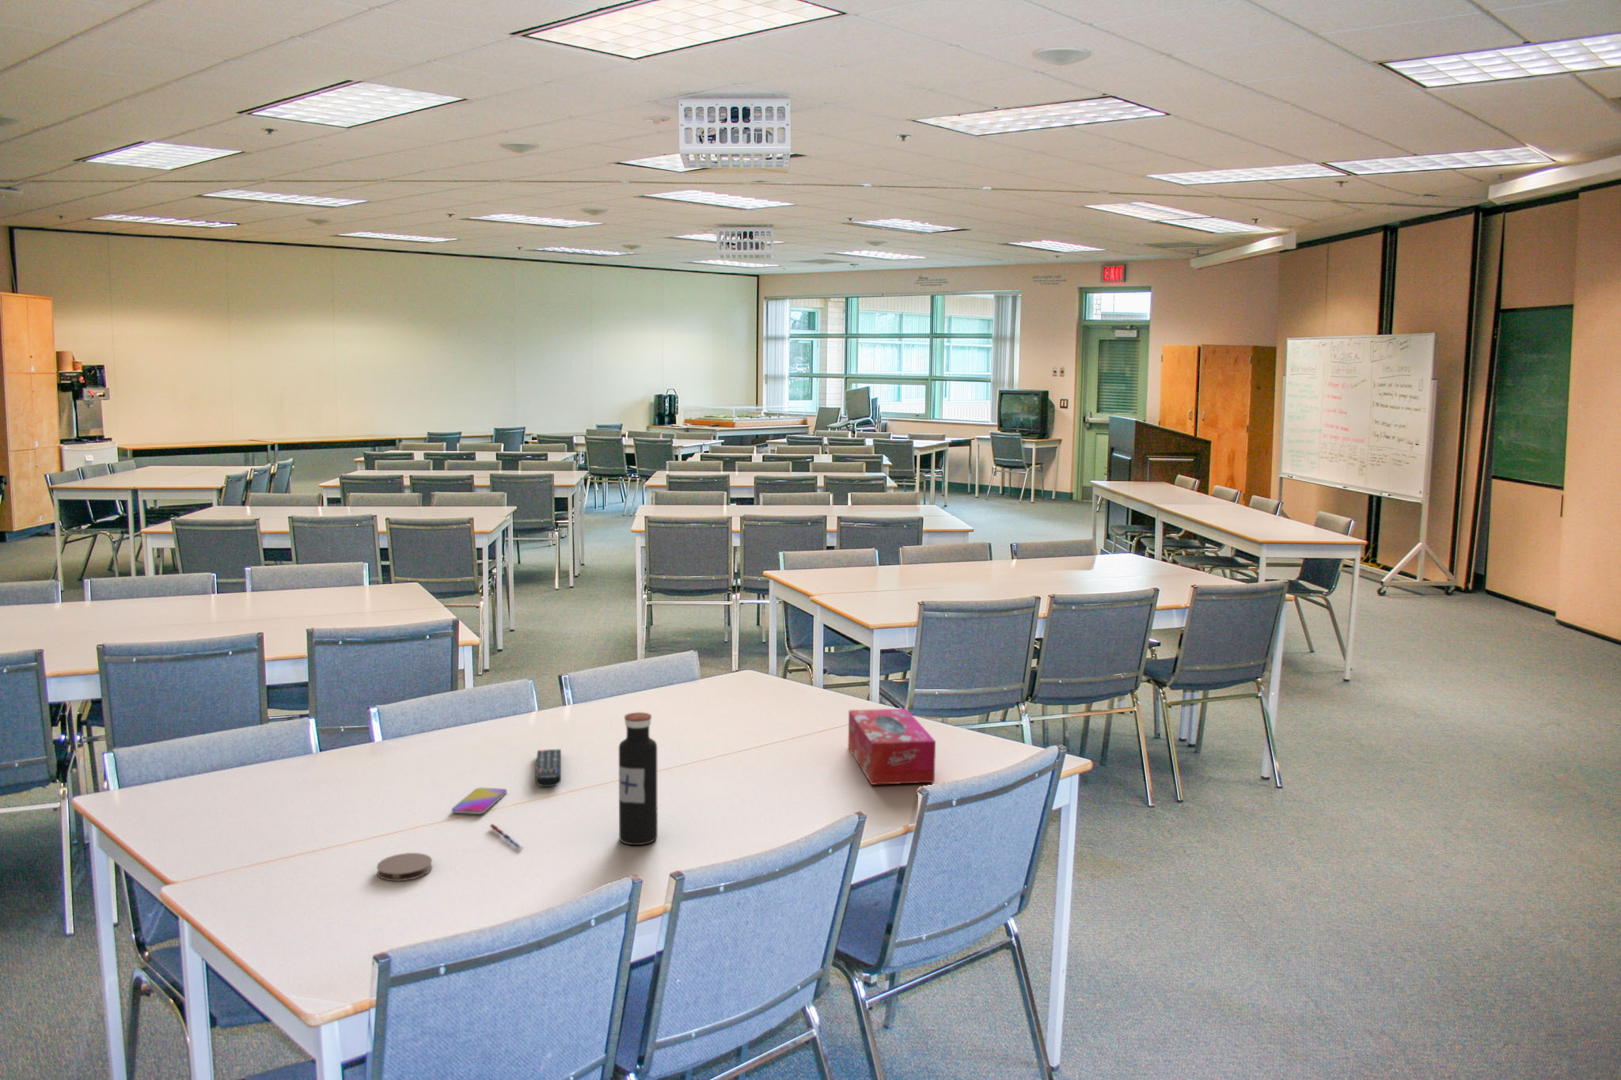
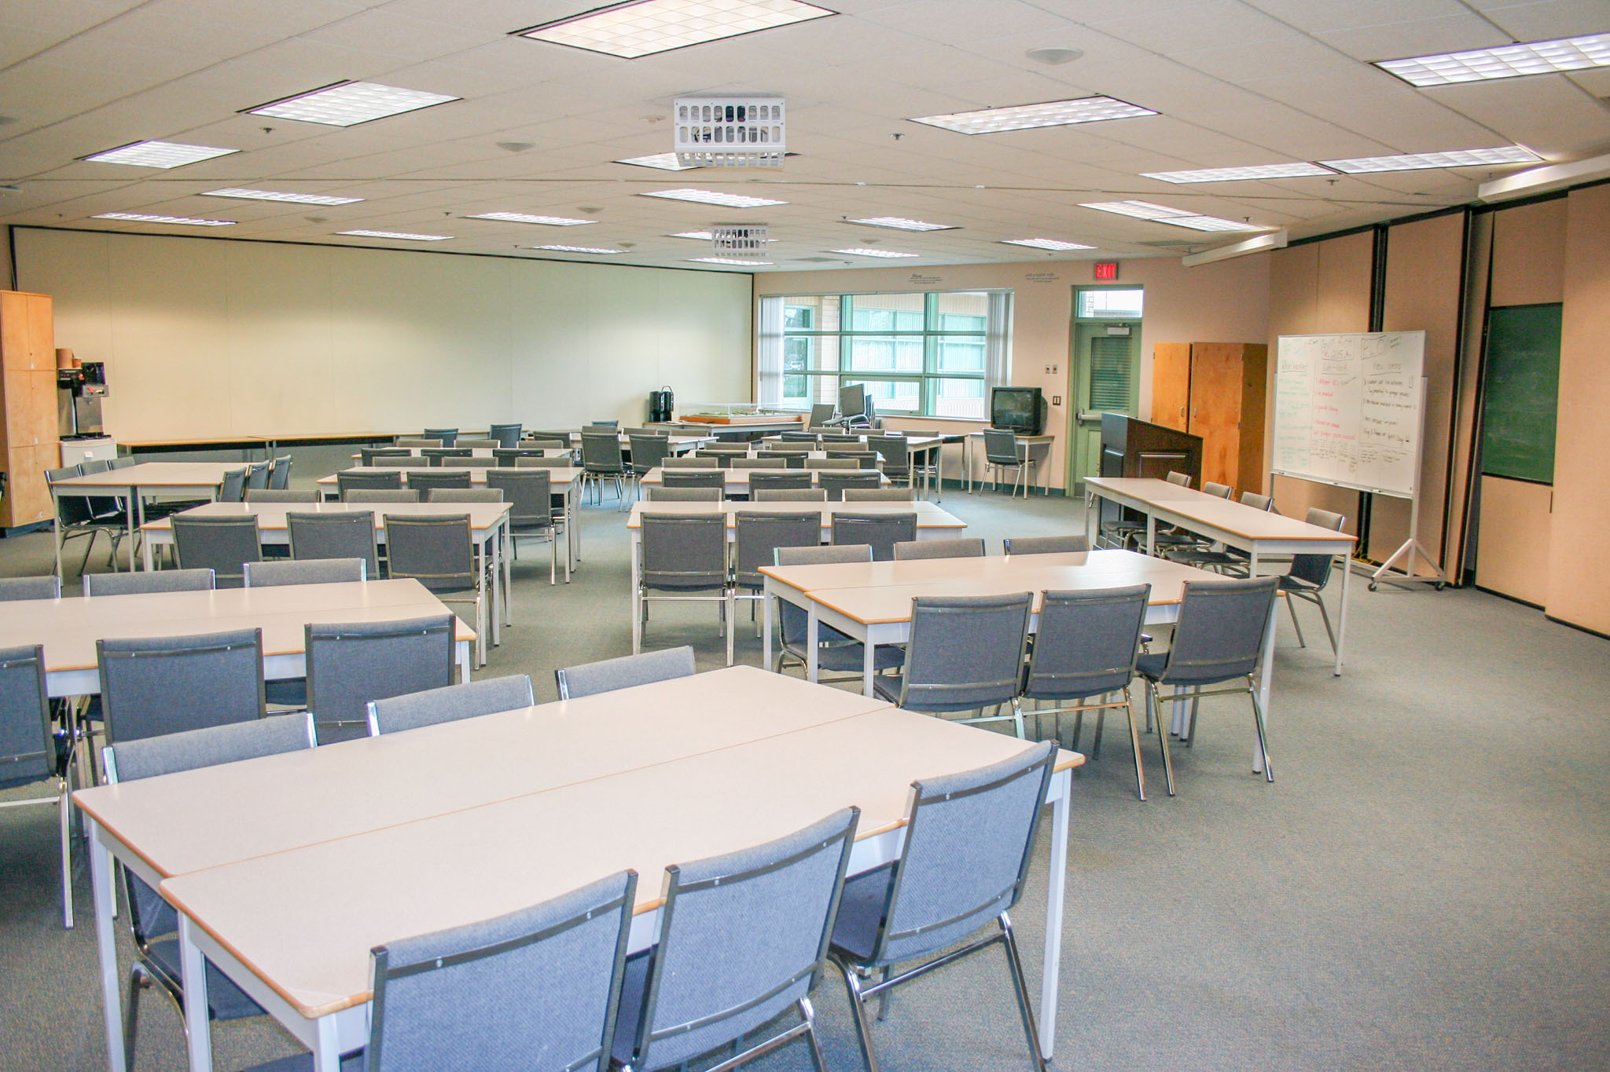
- tissue box [847,708,936,786]
- pen [491,823,523,850]
- smartphone [451,787,507,815]
- coaster [376,852,433,881]
- water bottle [618,711,658,846]
- remote control [535,749,562,787]
